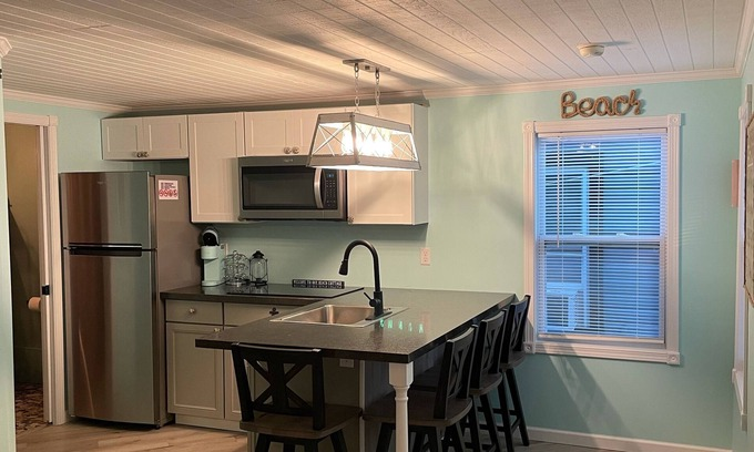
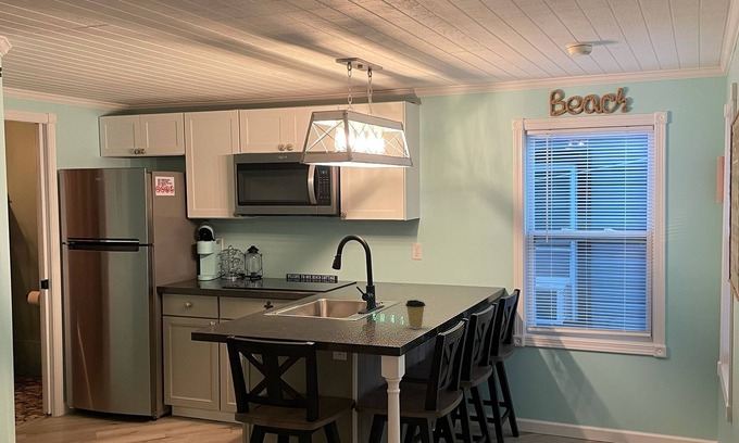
+ coffee cup [404,299,426,330]
